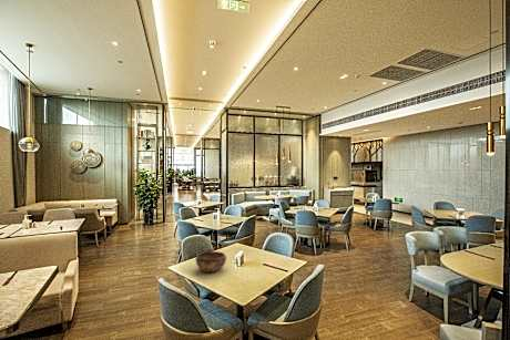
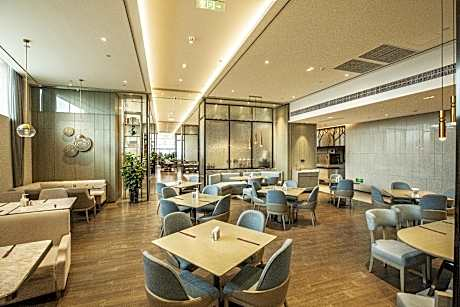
- decorative bowl [195,250,227,274]
